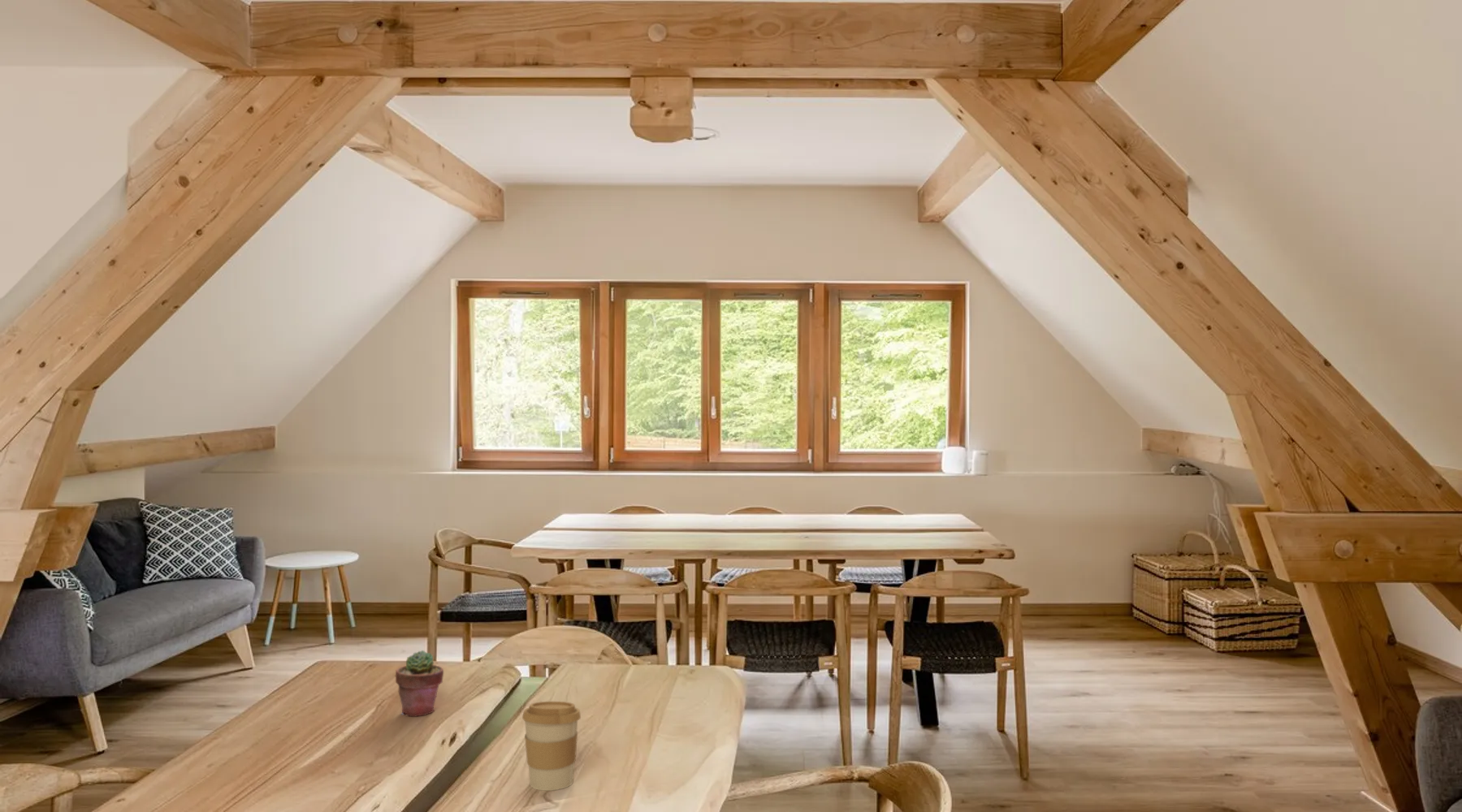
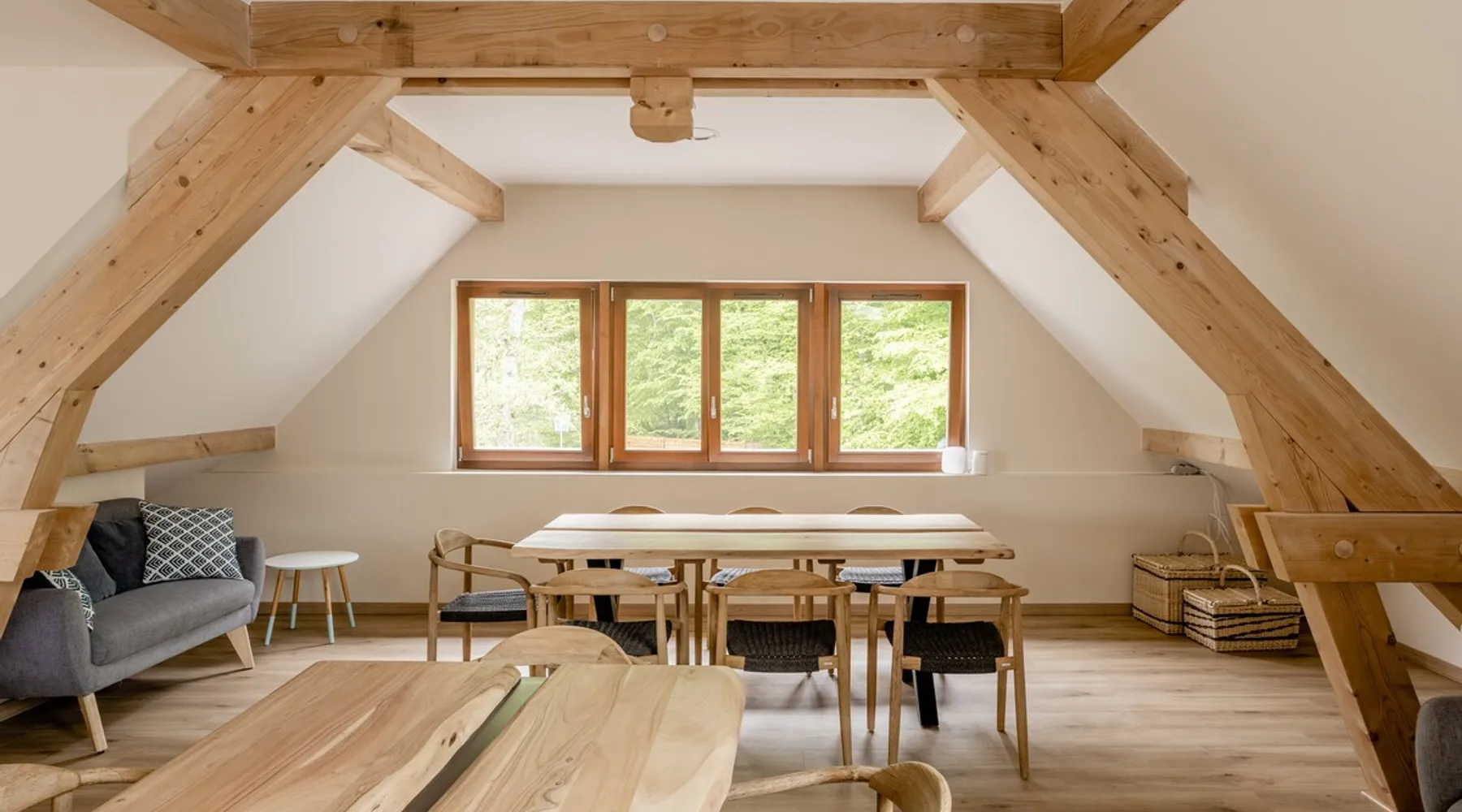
- potted succulent [395,650,444,718]
- coffee cup [521,701,582,792]
